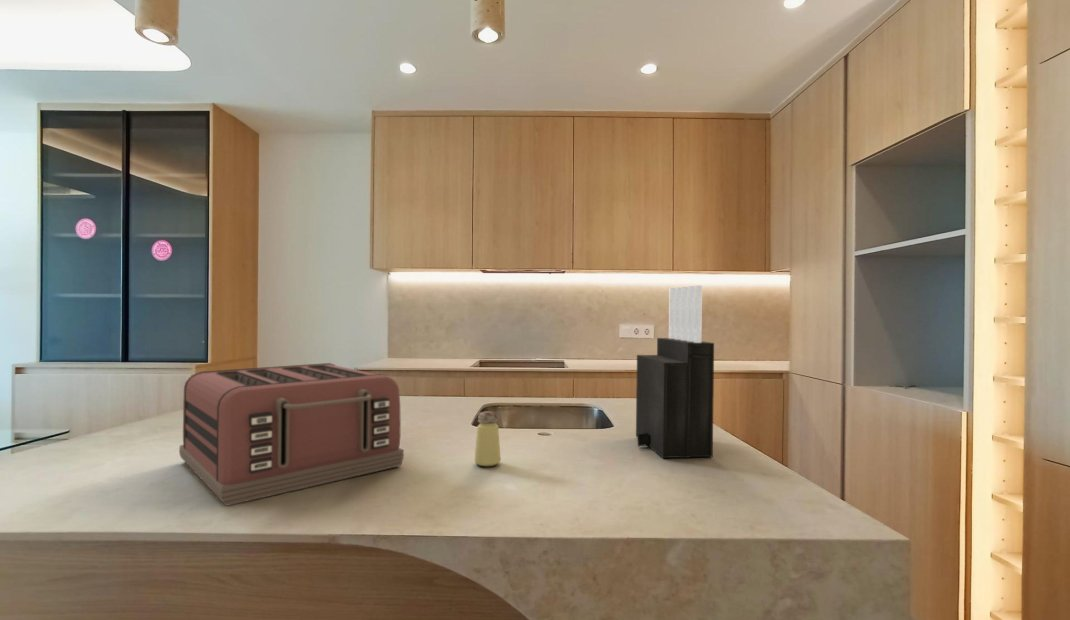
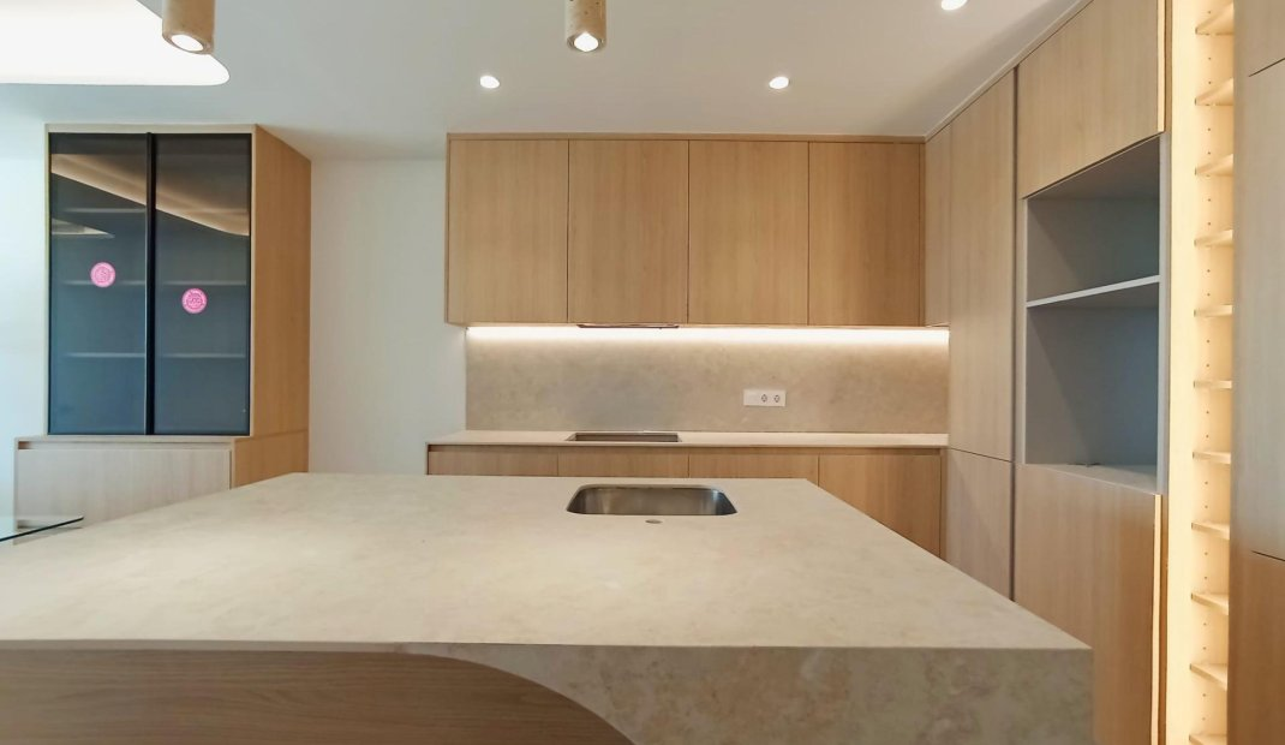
- toaster [178,362,405,507]
- saltshaker [473,410,502,467]
- knife block [635,285,715,459]
